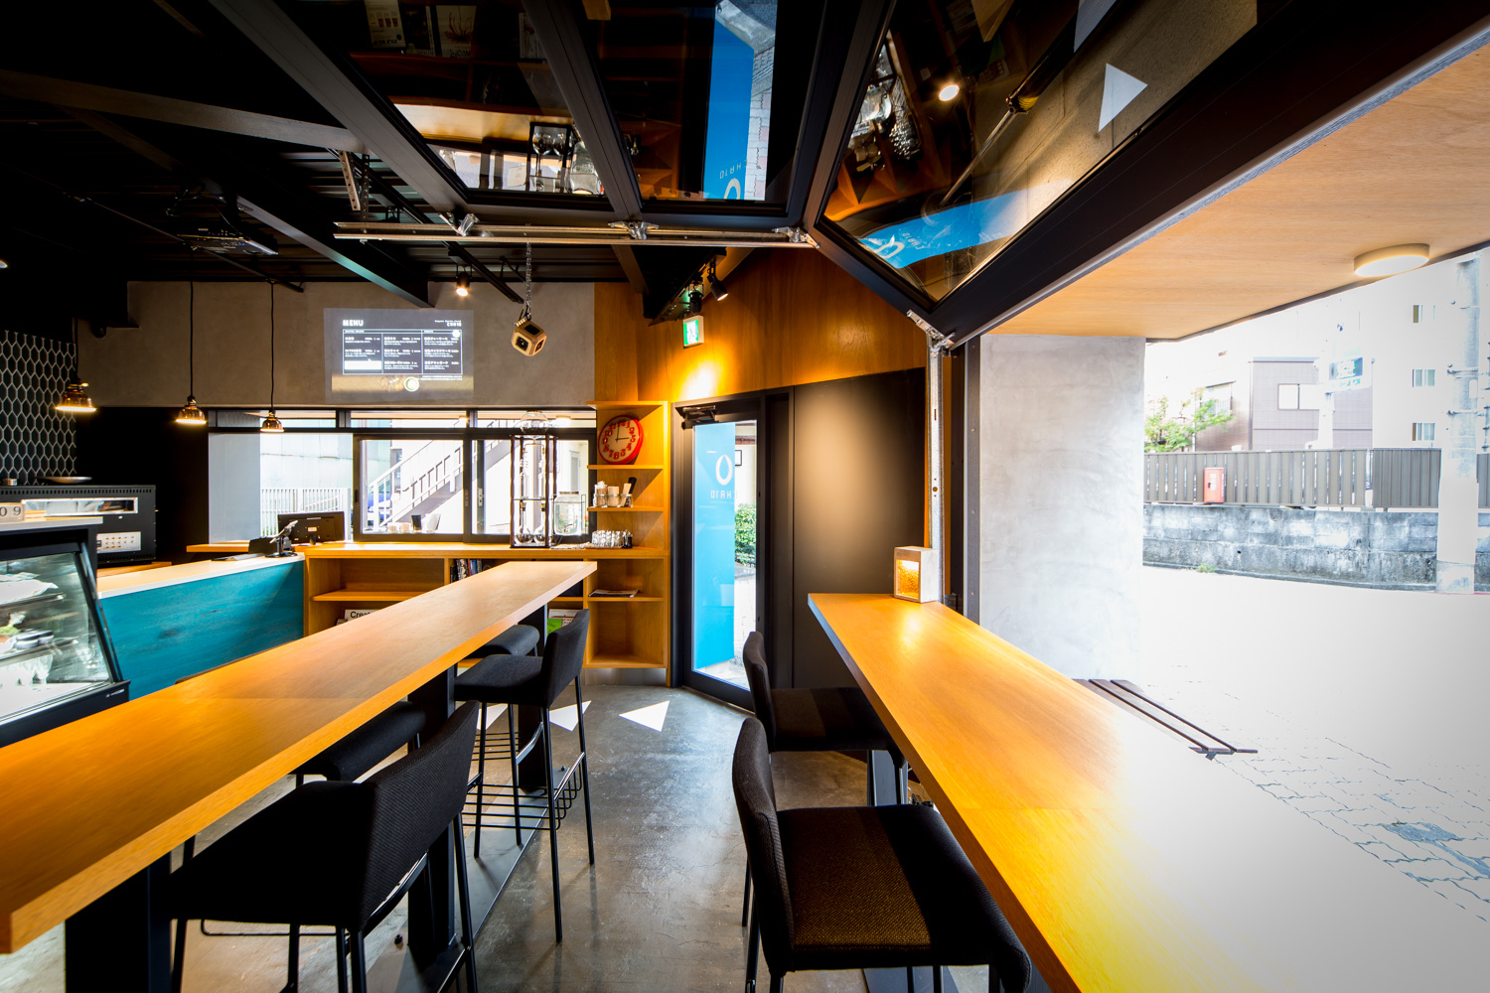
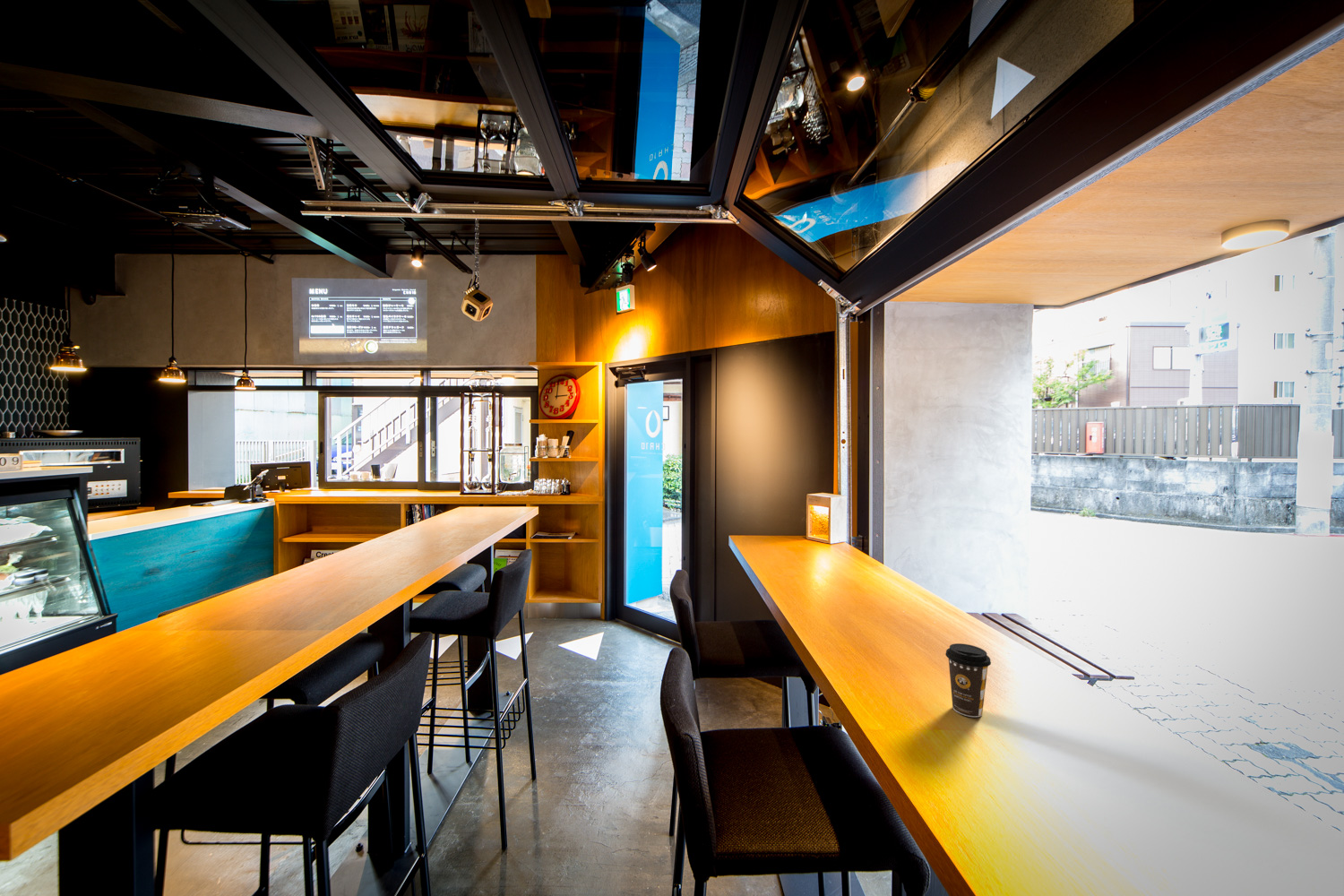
+ coffee cup [944,642,992,718]
